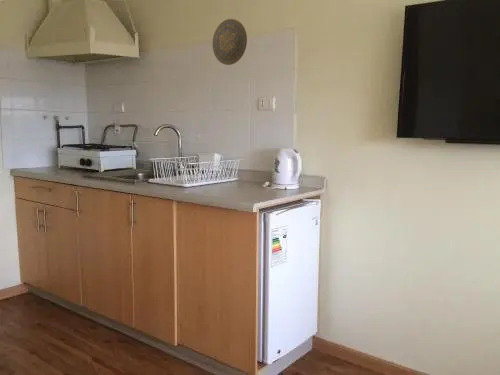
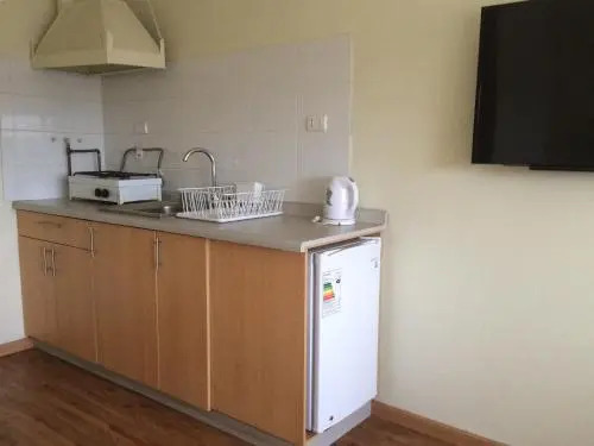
- decorative plate [212,18,248,66]
